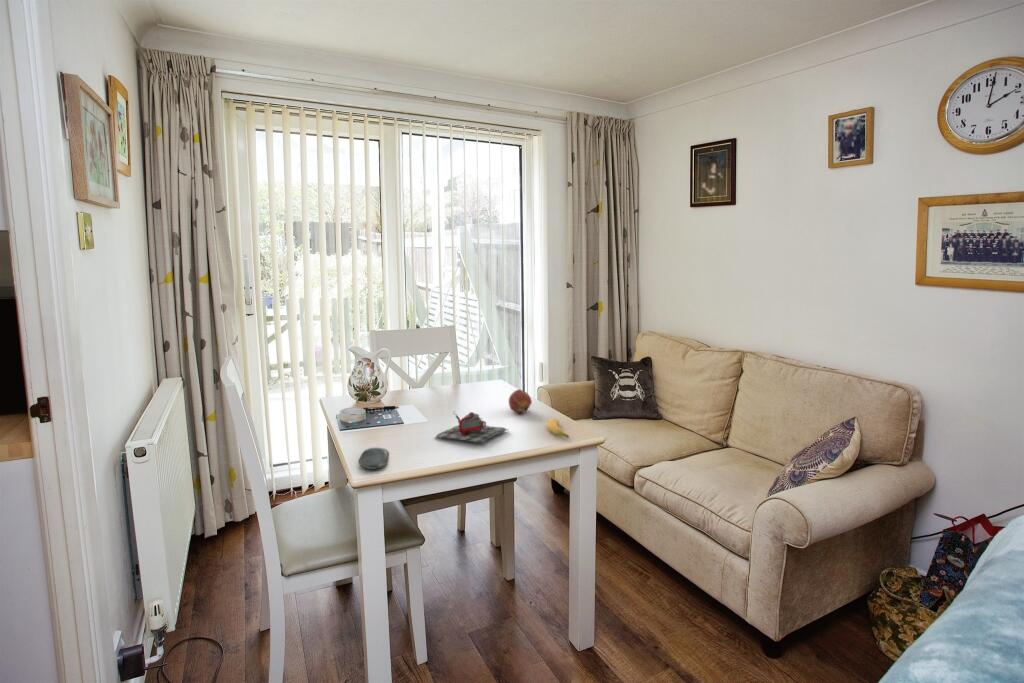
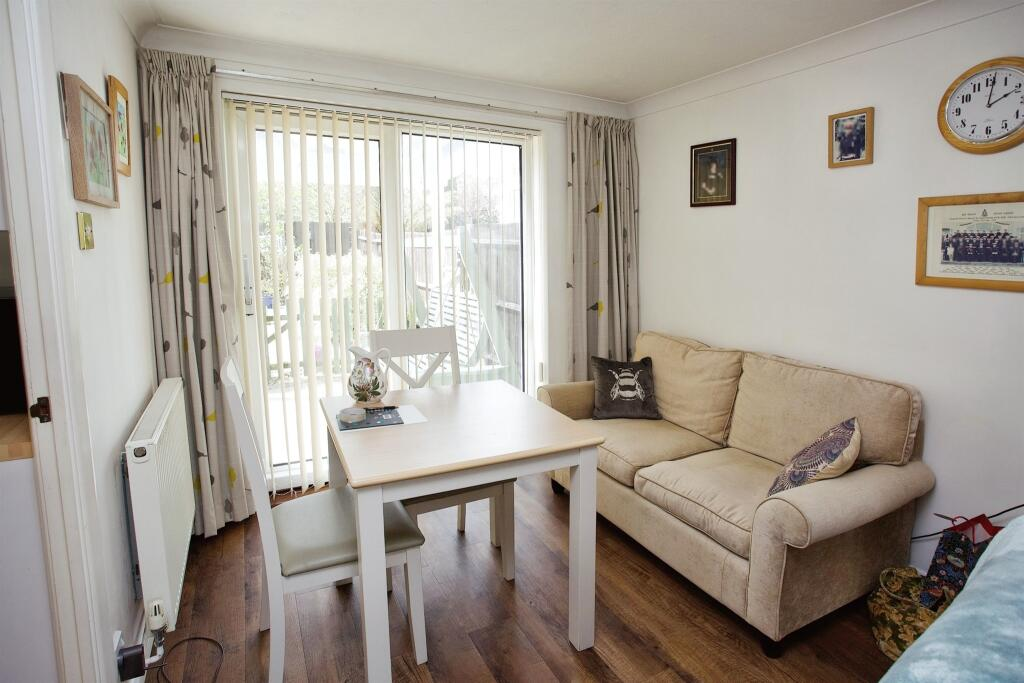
- teapot [434,410,508,445]
- oval tray [358,447,390,470]
- banana [546,418,570,439]
- fruit [508,388,533,415]
